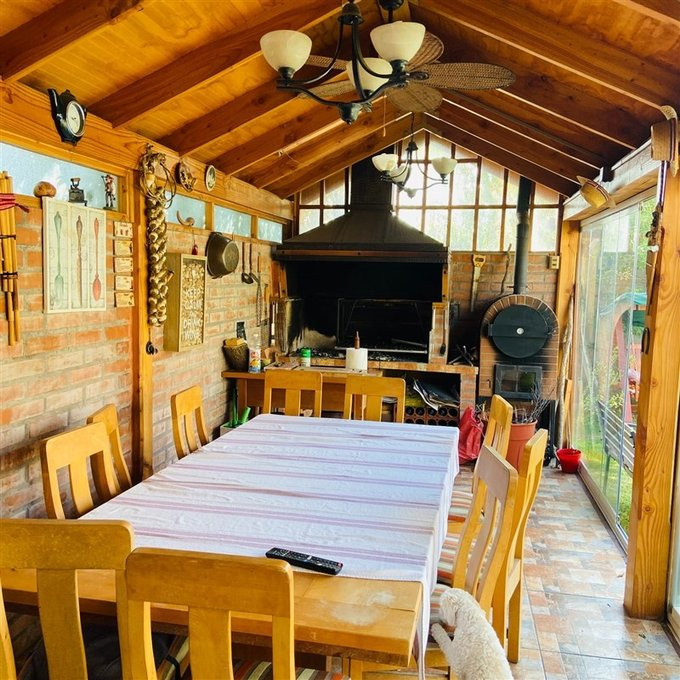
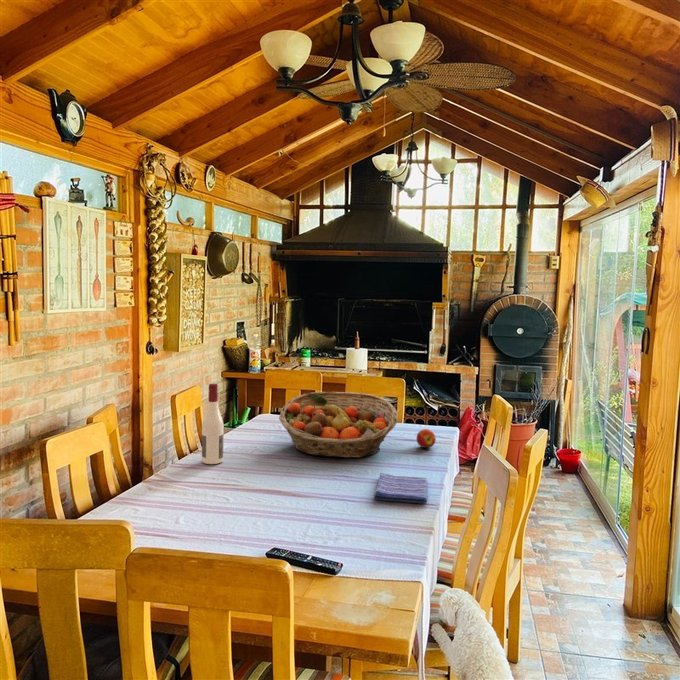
+ alcohol [201,383,224,465]
+ apple [416,428,437,449]
+ dish towel [373,472,428,504]
+ fruit basket [278,391,399,459]
